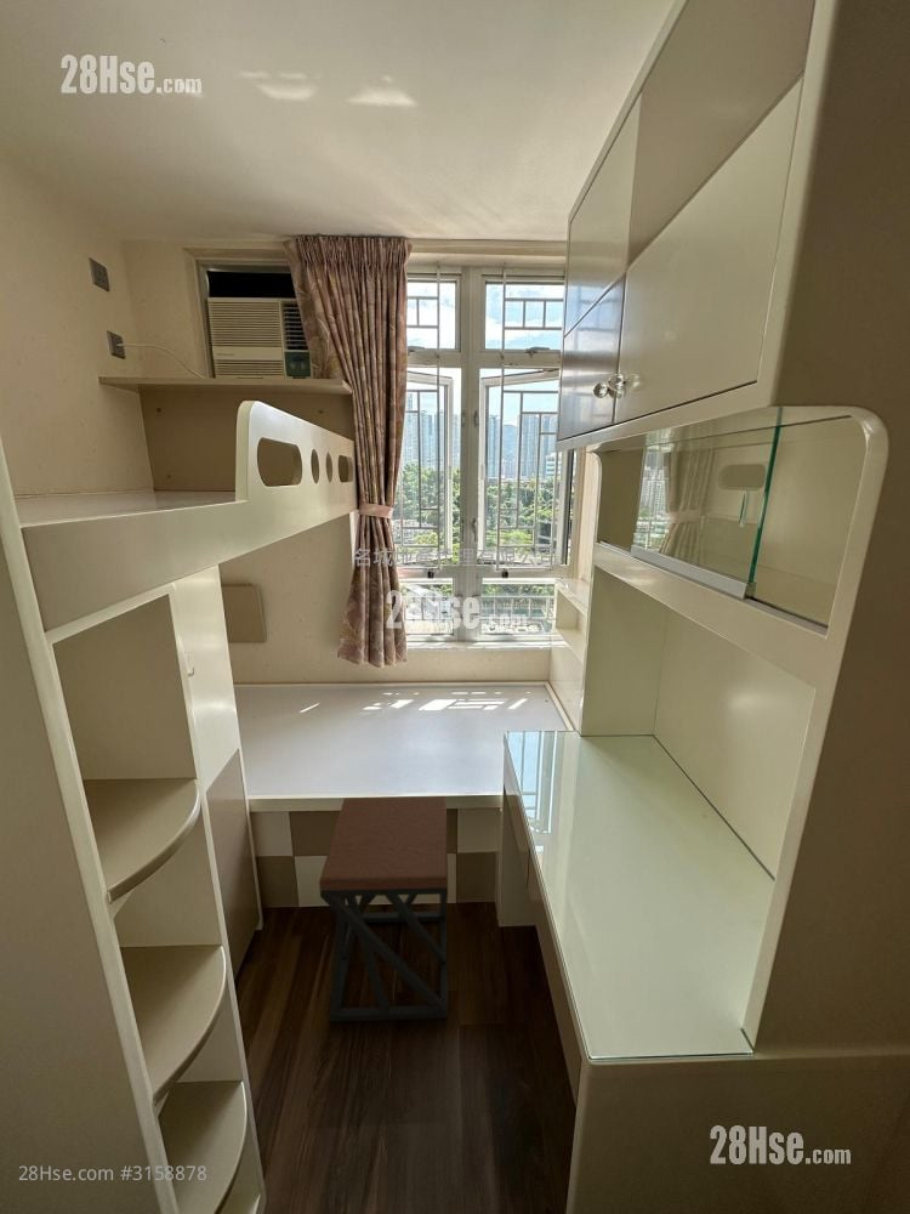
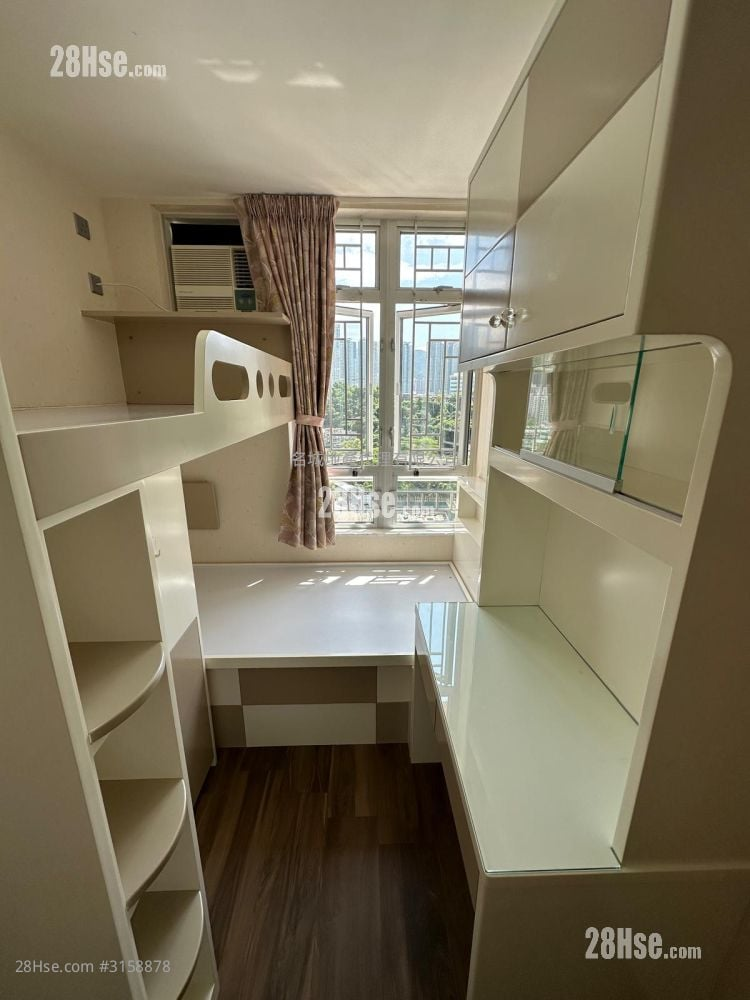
- stool [318,795,449,1023]
